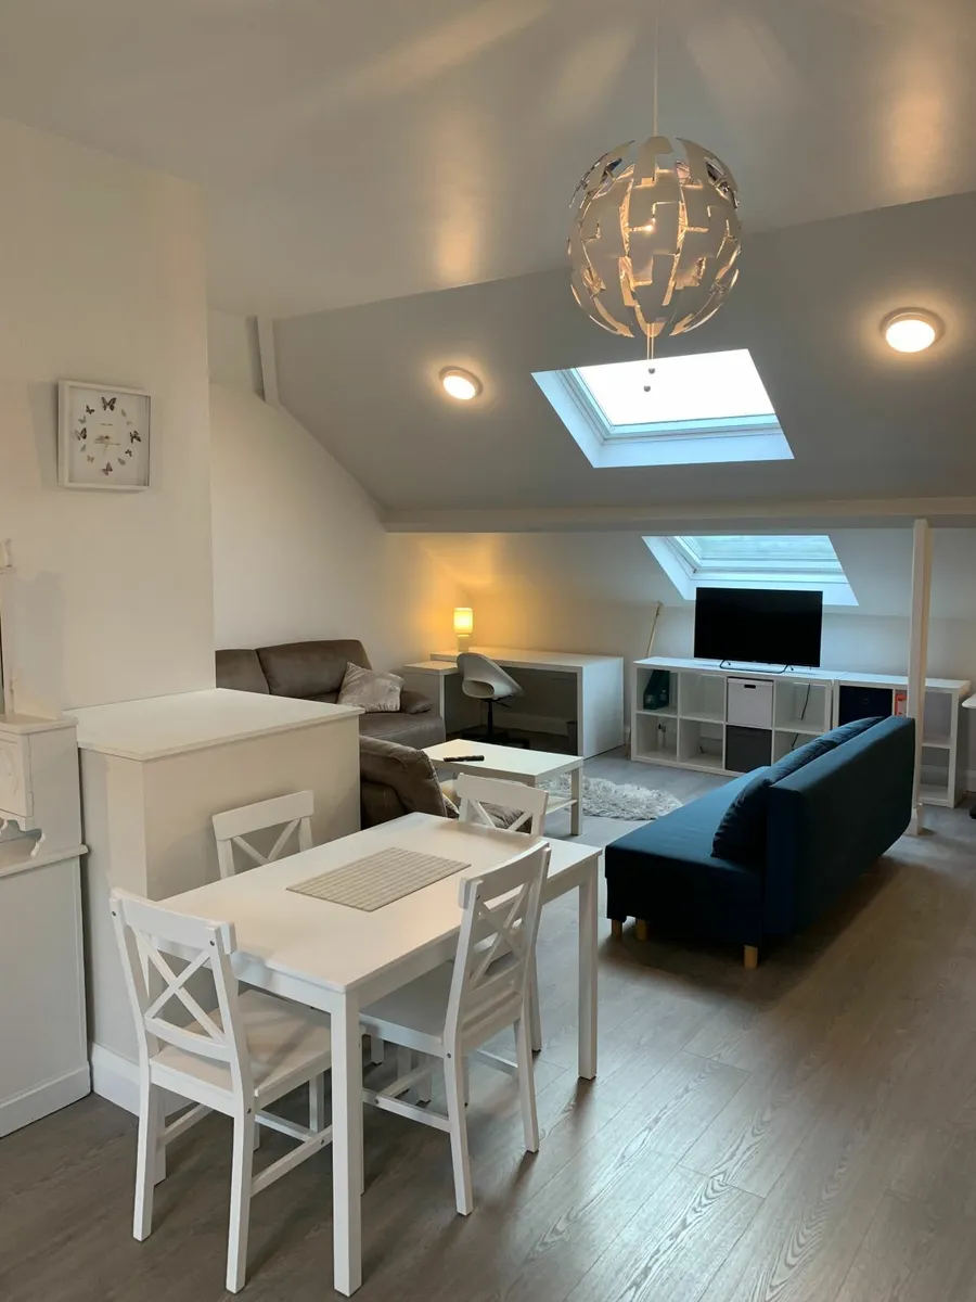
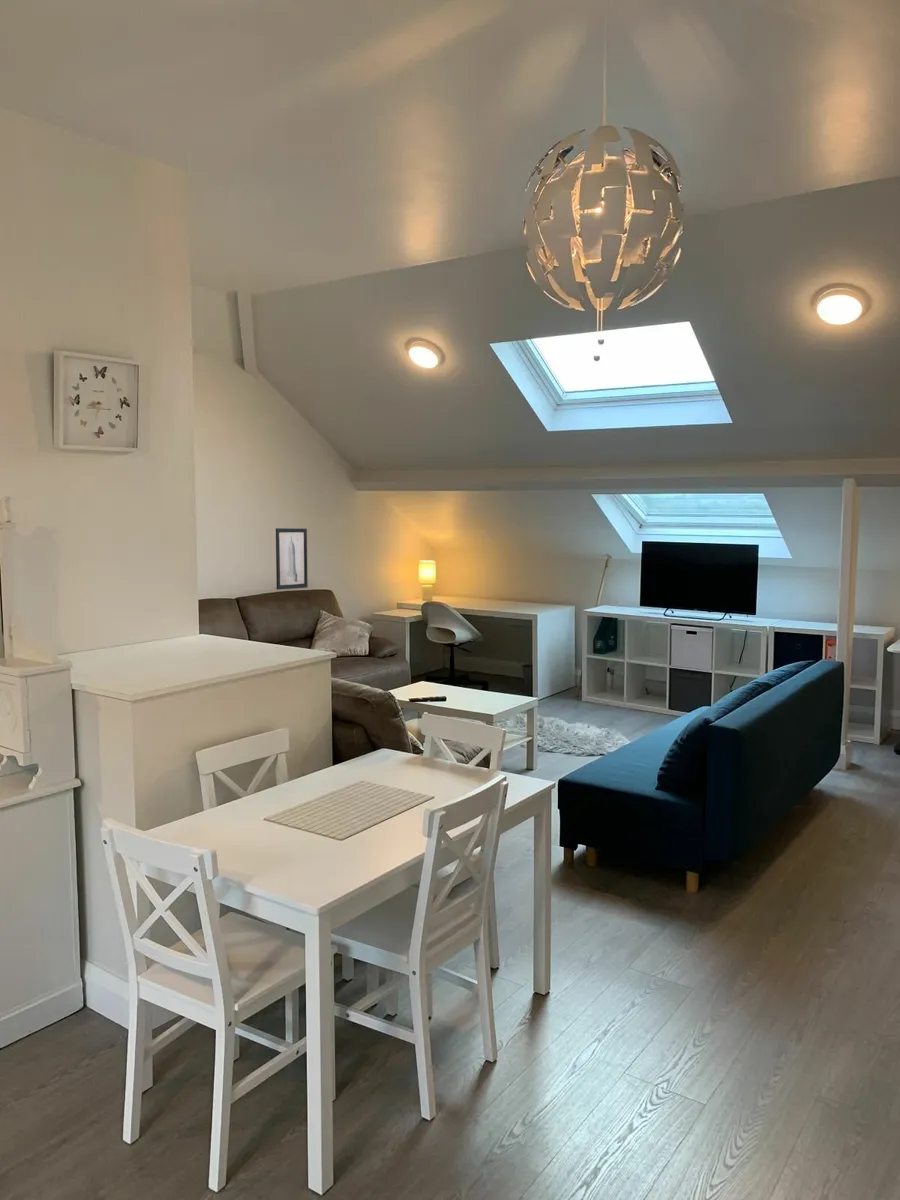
+ wall art [275,527,309,591]
